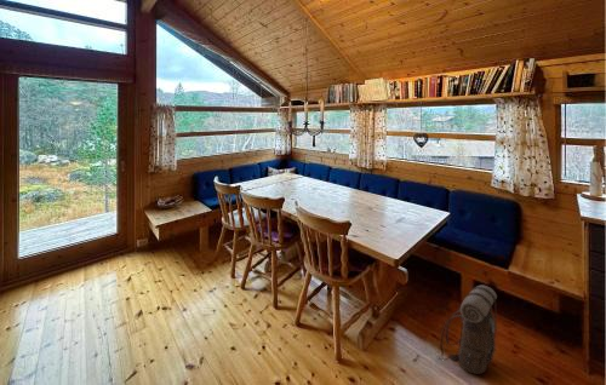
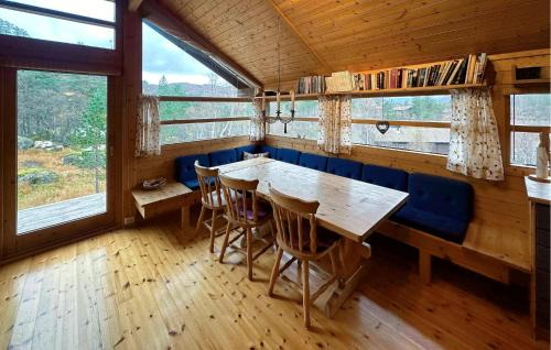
- backpack [439,283,498,375]
